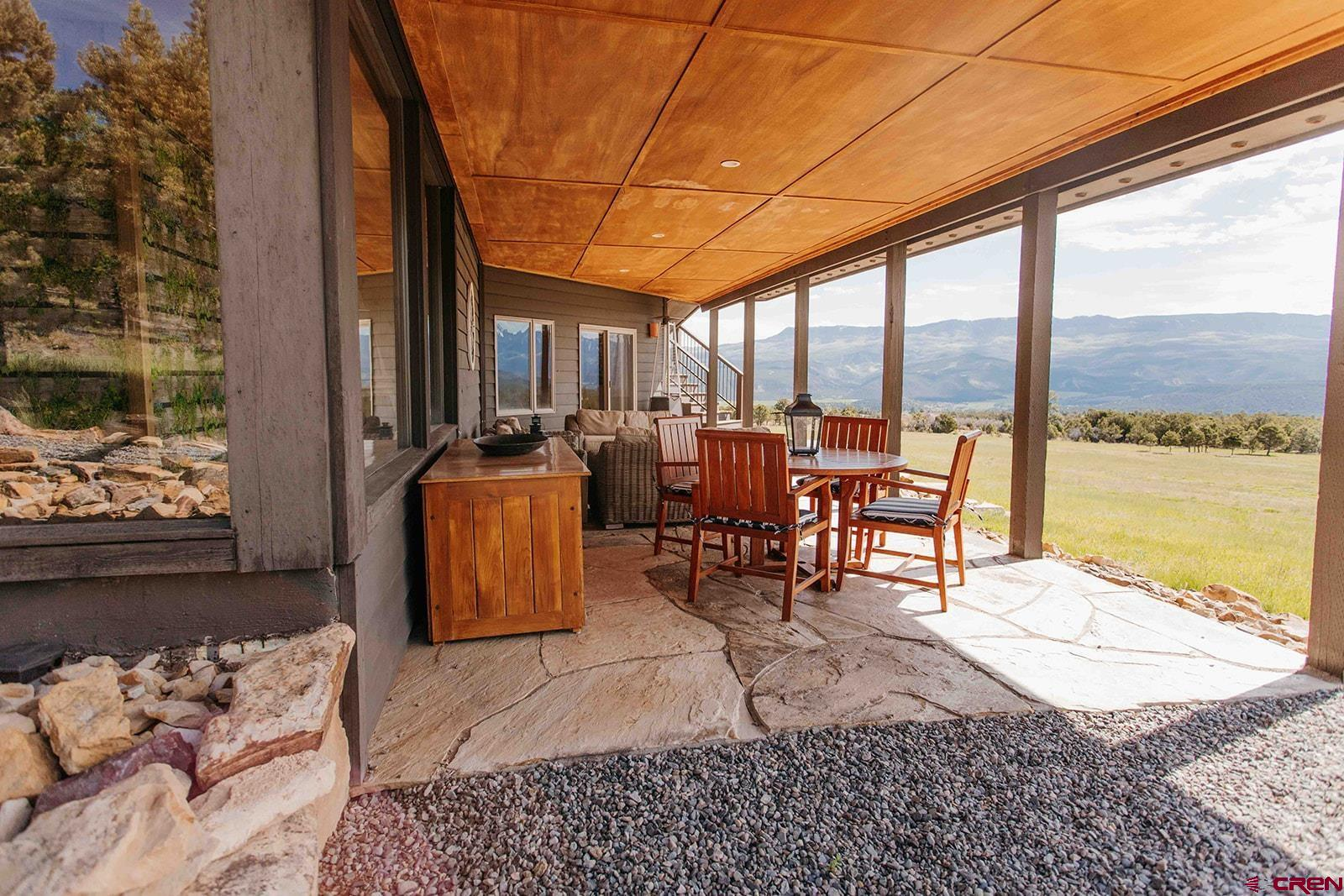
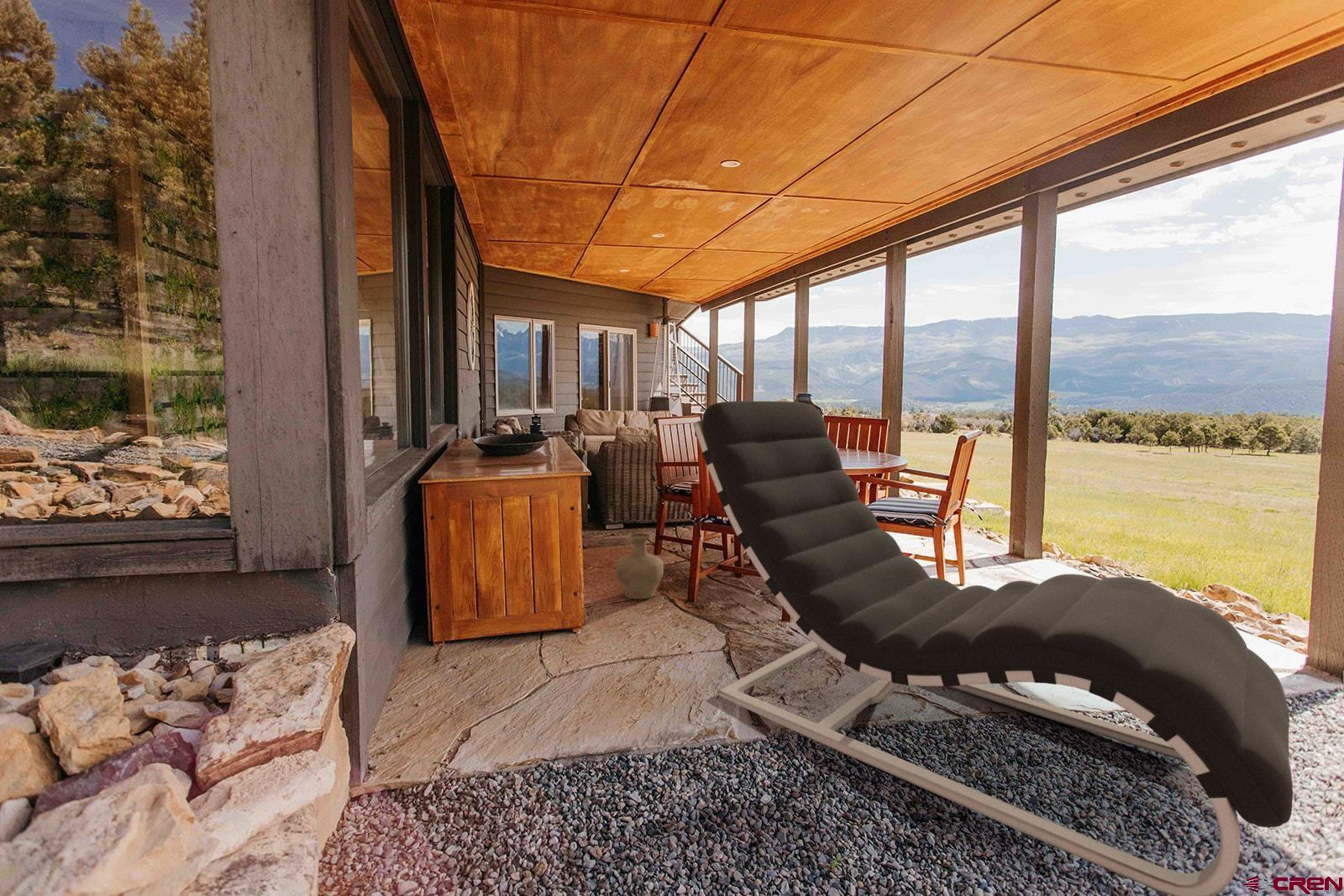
+ vase [615,532,664,600]
+ lounge chair [692,401,1294,896]
